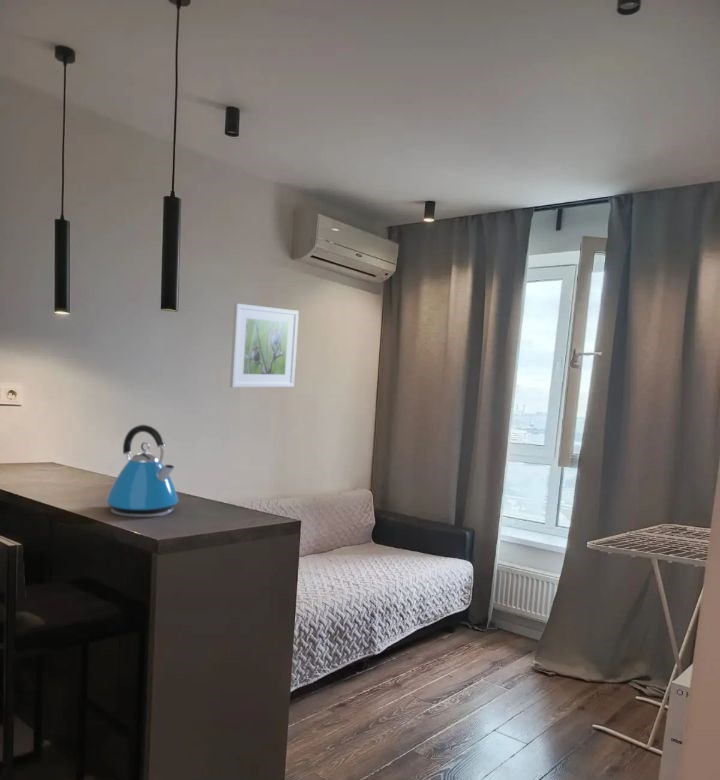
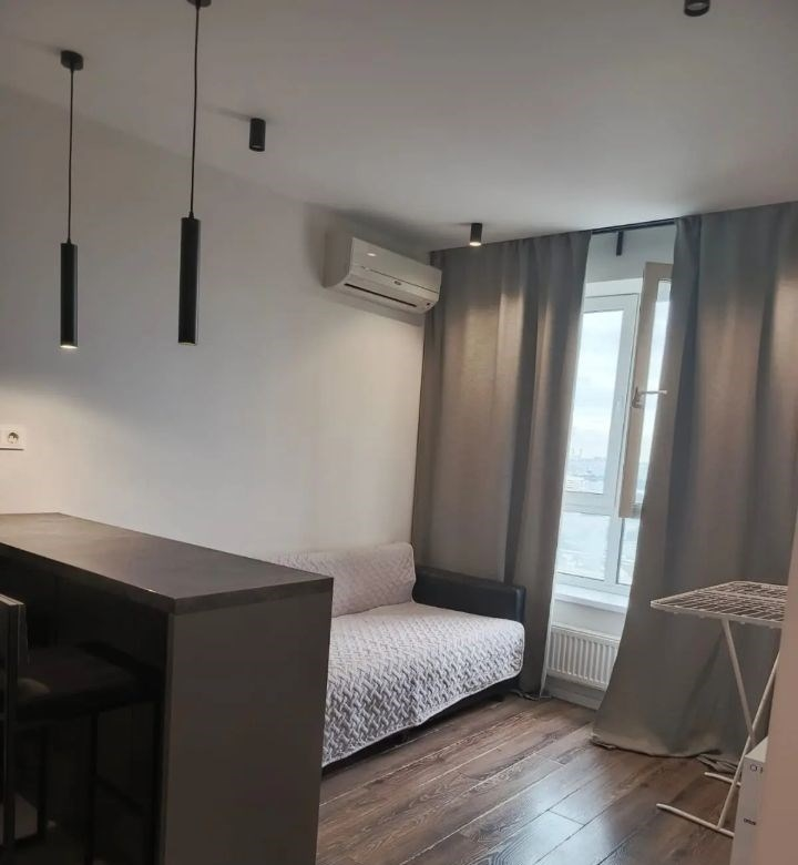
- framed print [229,303,300,388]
- kettle [105,424,179,518]
